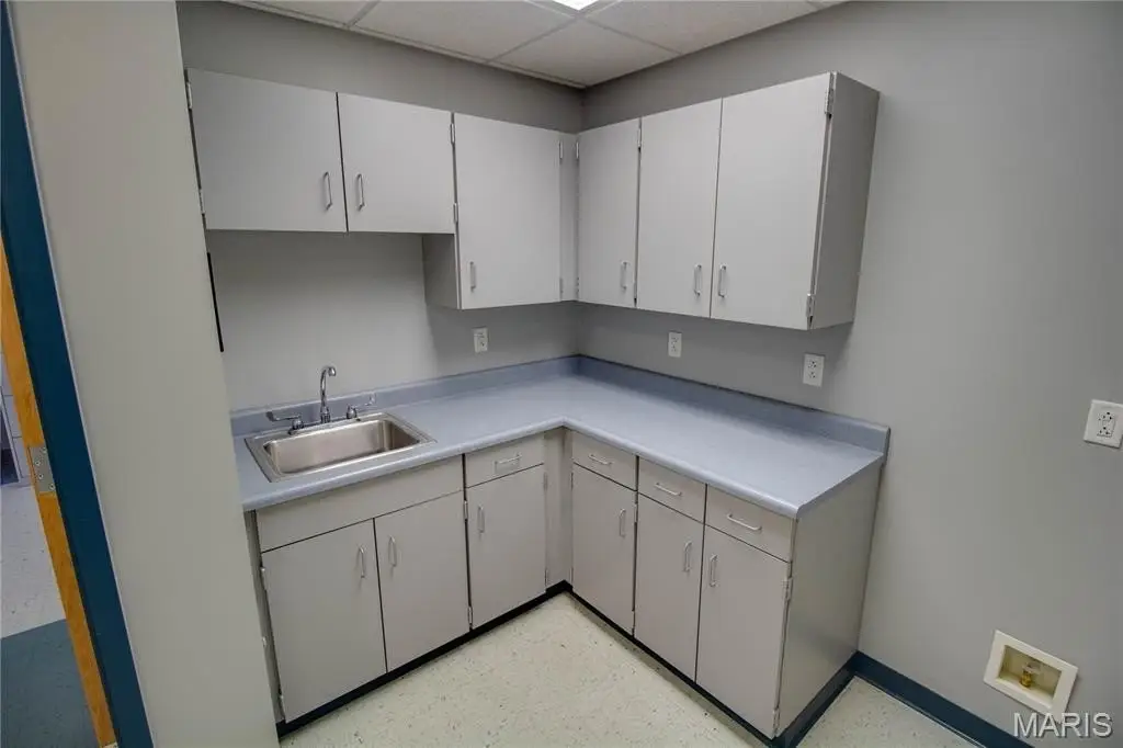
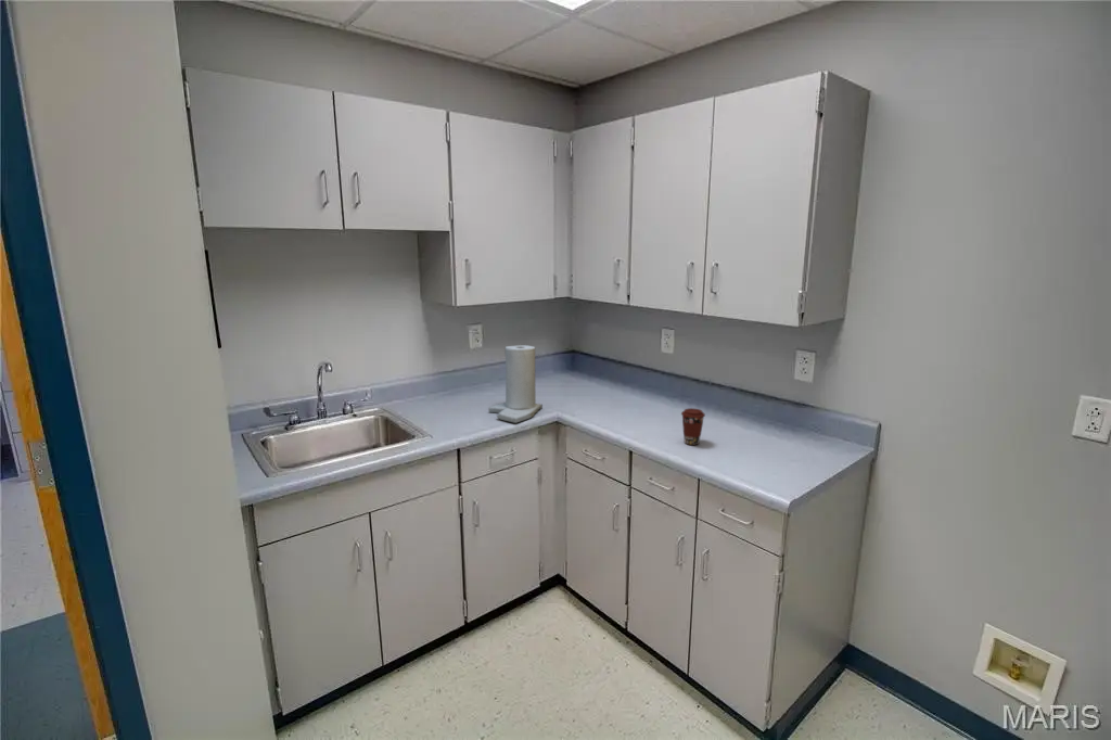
+ paper towel [487,344,544,424]
+ coffee cup [680,407,706,446]
